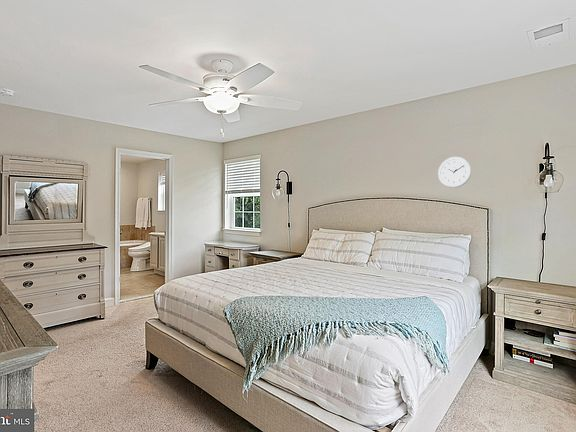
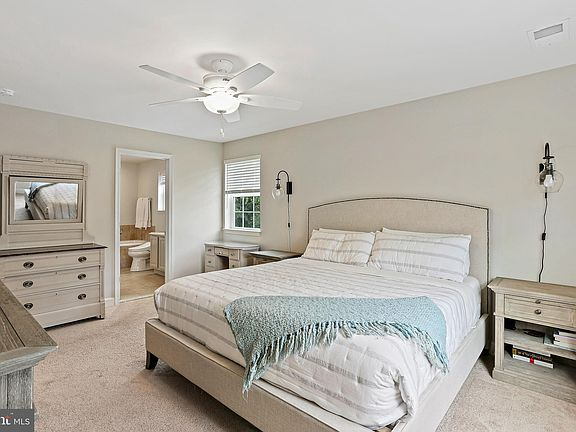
- wall clock [437,156,473,189]
